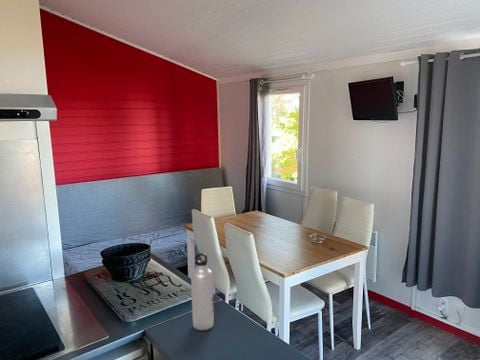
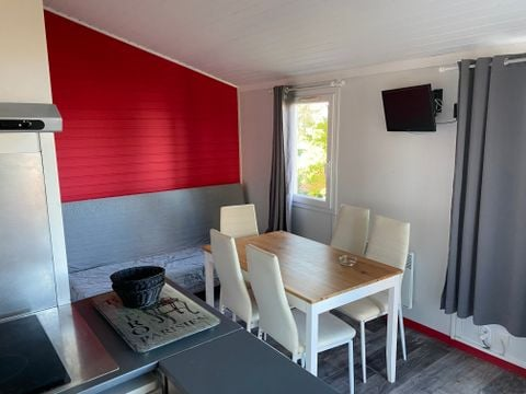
- water bottle [190,252,215,331]
